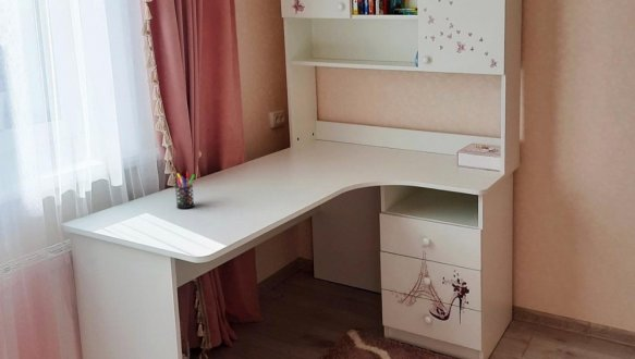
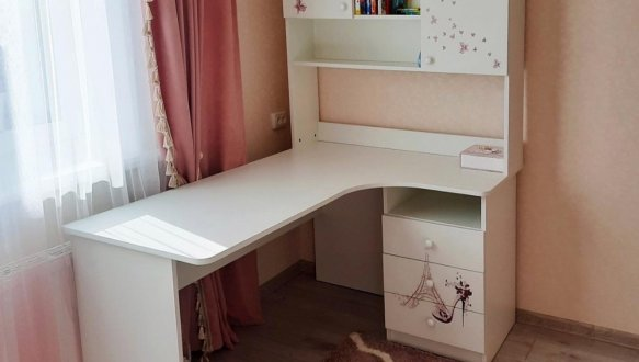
- pen holder [174,171,196,209]
